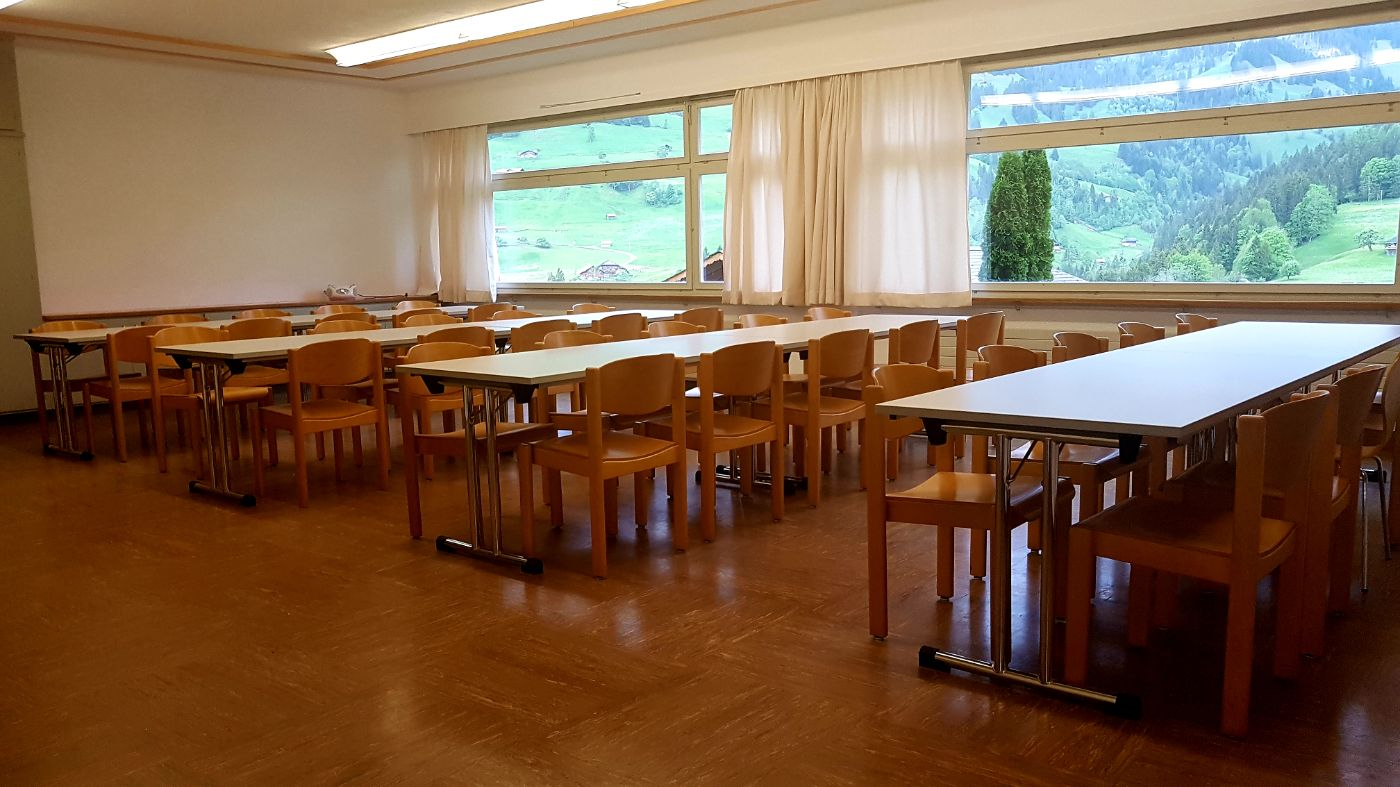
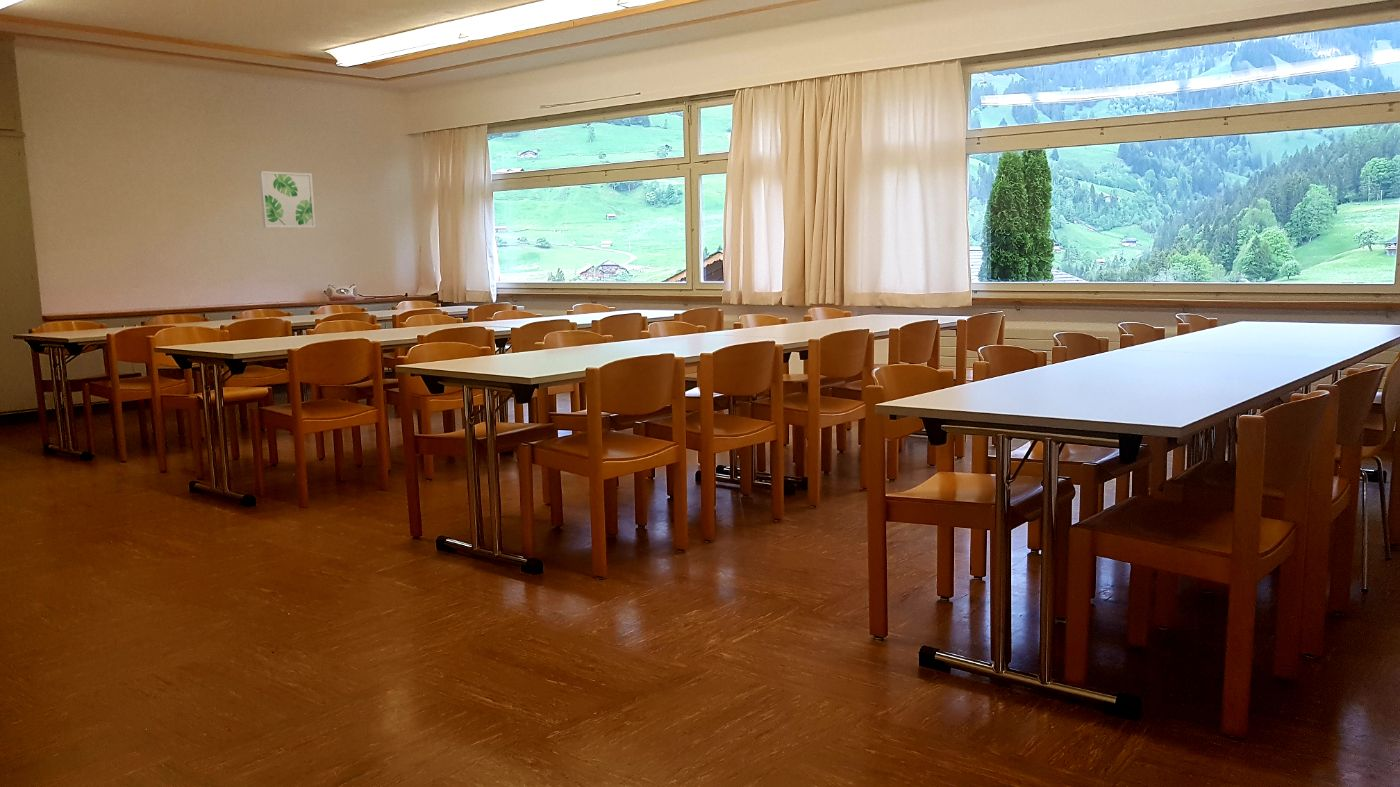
+ wall art [258,170,317,229]
